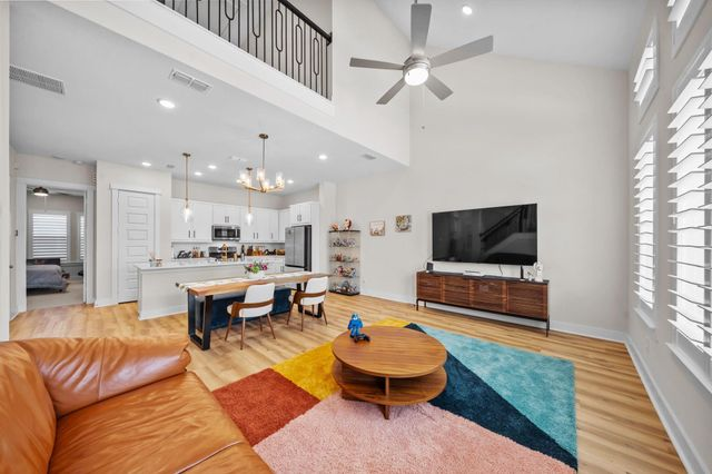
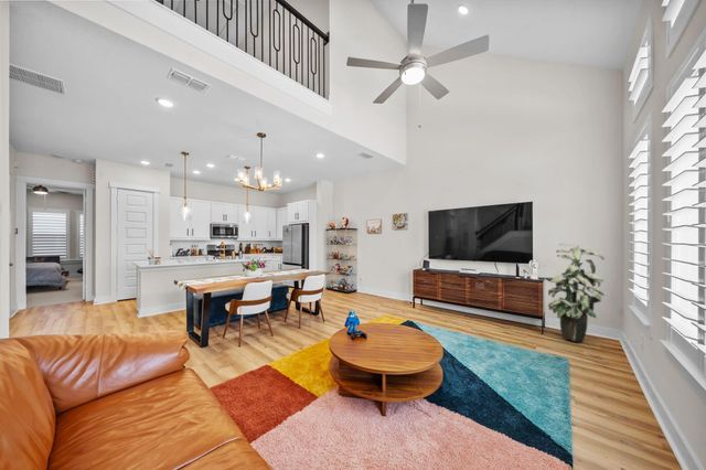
+ indoor plant [543,242,606,343]
